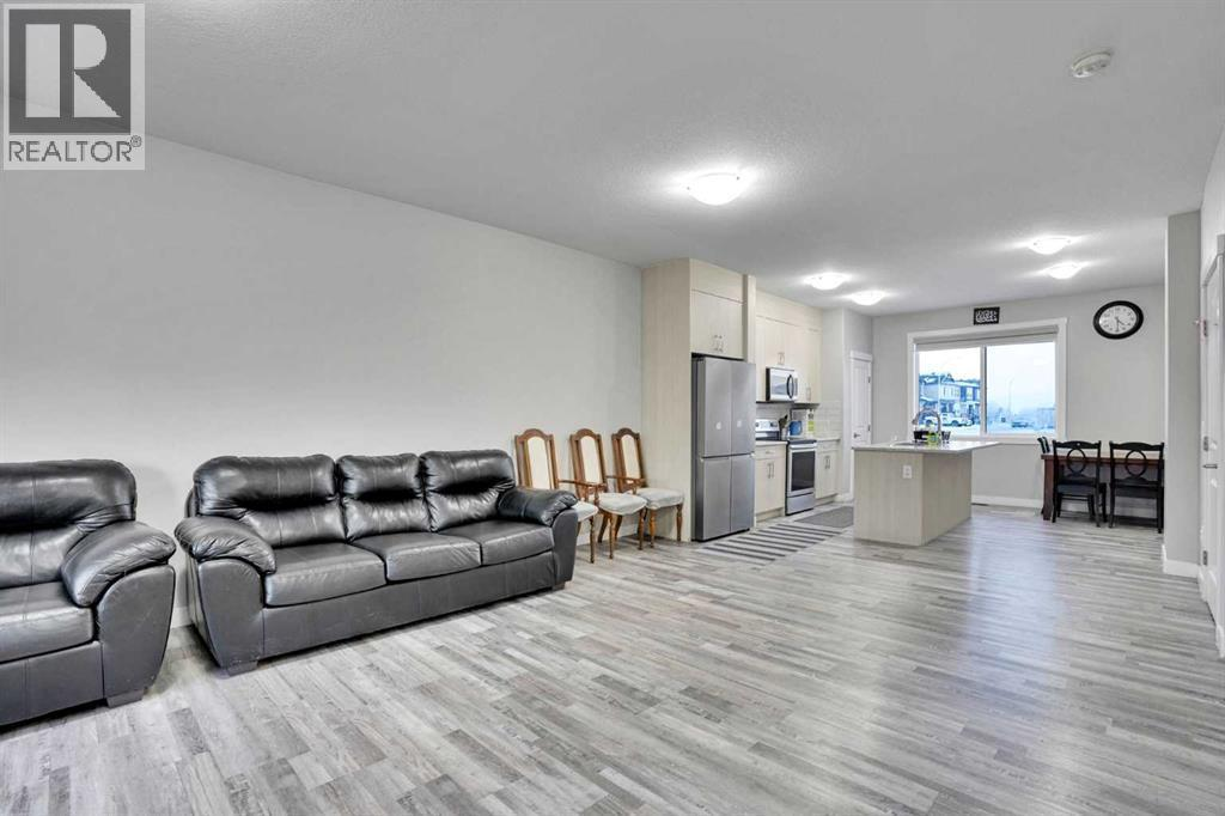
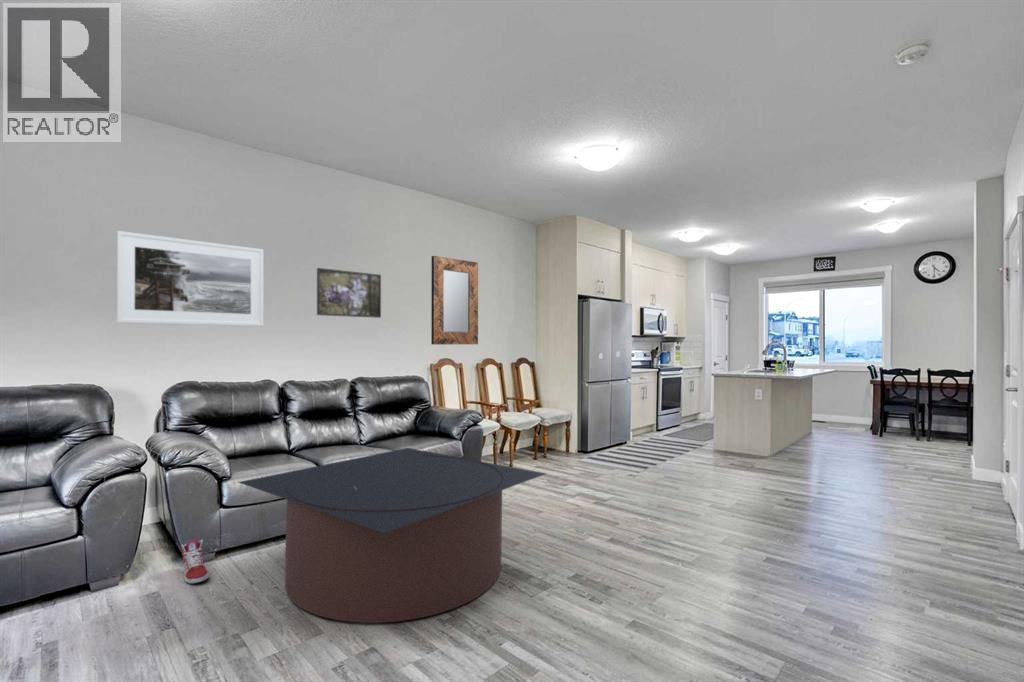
+ home mirror [430,255,479,346]
+ sneaker [180,538,210,585]
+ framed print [316,267,382,319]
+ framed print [116,230,265,327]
+ coffee table [237,447,547,624]
